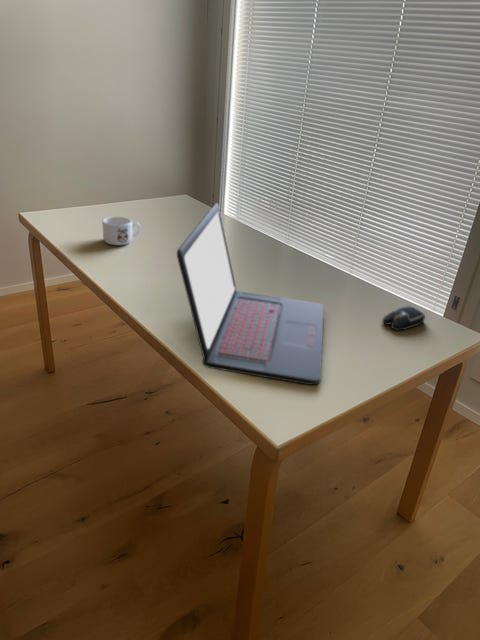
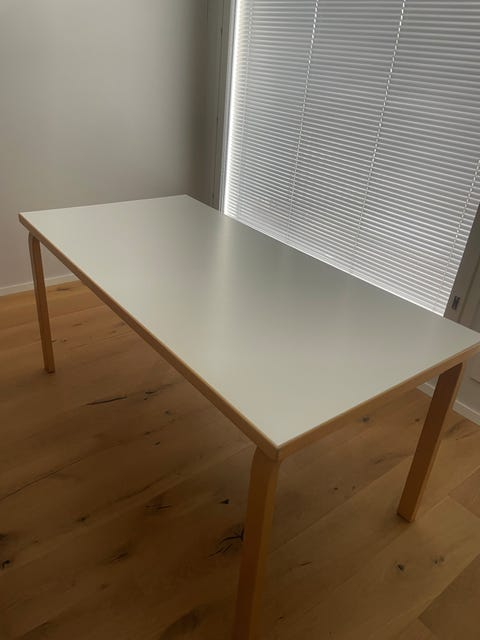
- laptop [176,202,325,386]
- mug [101,215,141,246]
- computer mouse [381,305,426,331]
